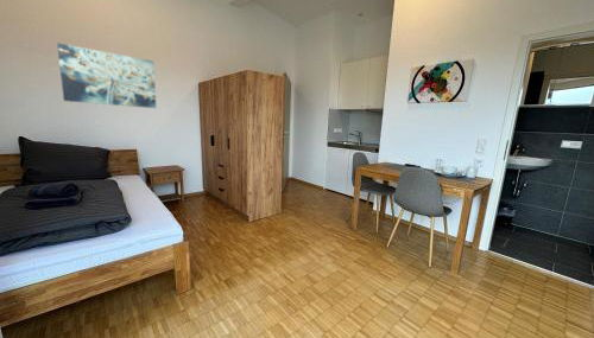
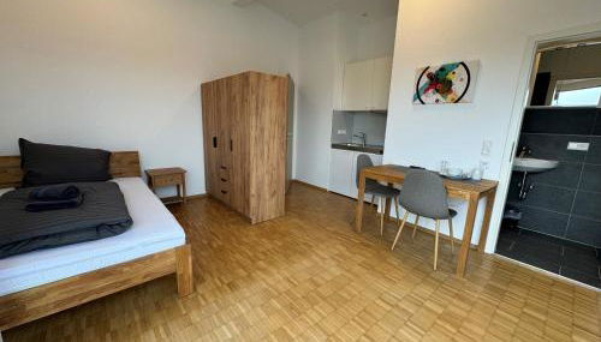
- wall art [56,42,157,109]
